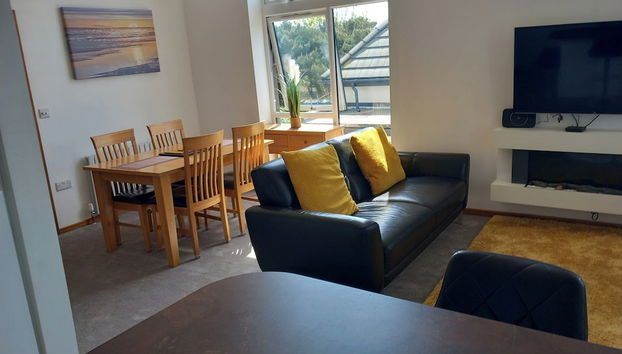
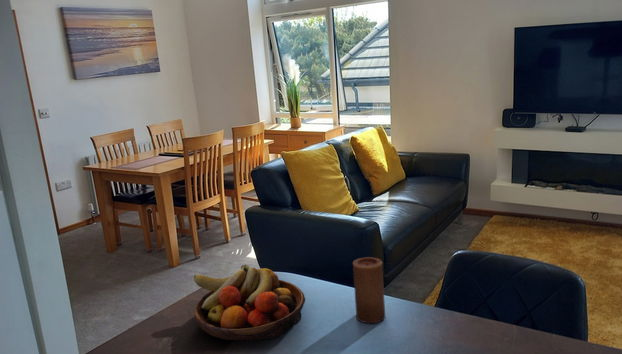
+ fruit bowl [193,263,306,342]
+ candle [352,256,386,324]
